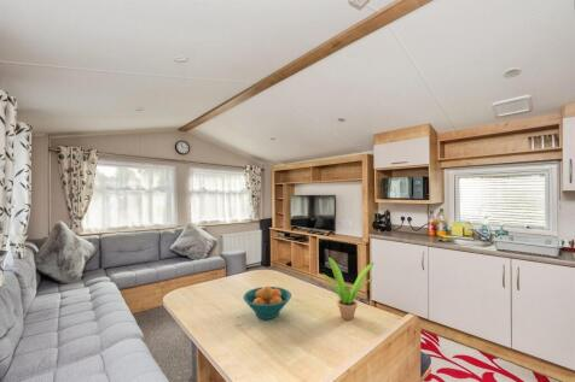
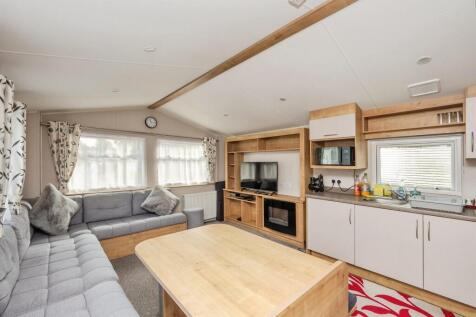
- potted plant [321,257,376,321]
- fruit bowl [242,286,292,321]
